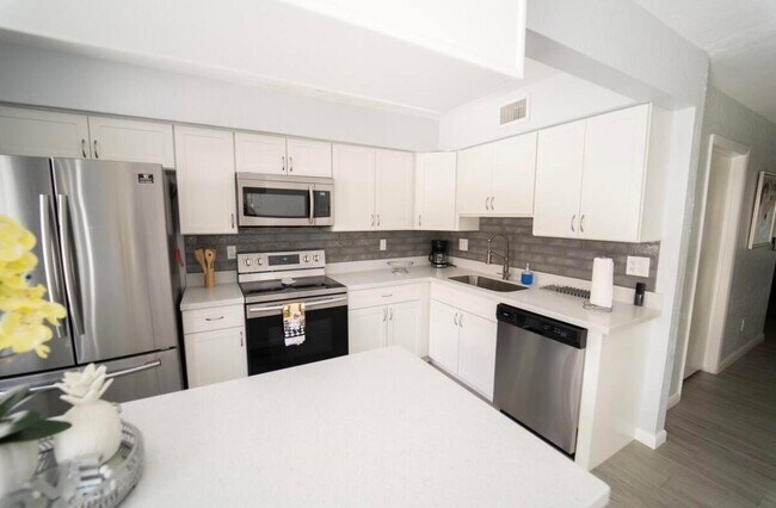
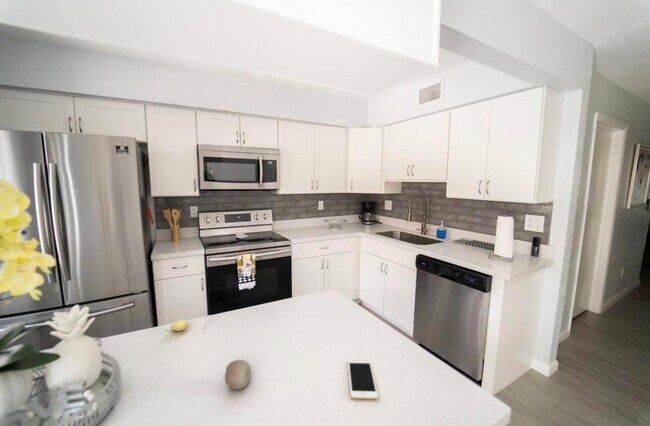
+ cell phone [347,359,379,400]
+ banana [161,314,211,332]
+ fruit [224,359,252,391]
